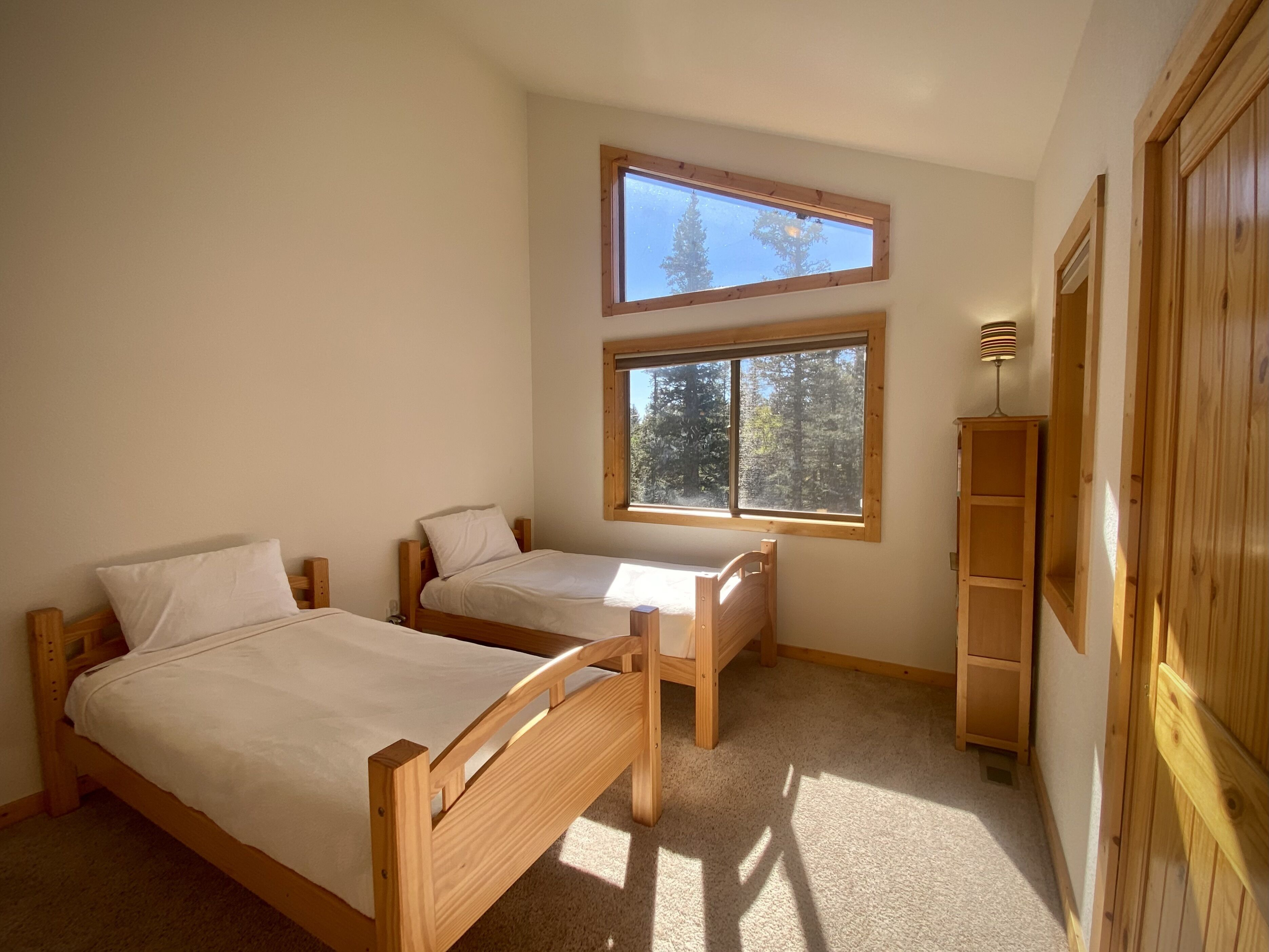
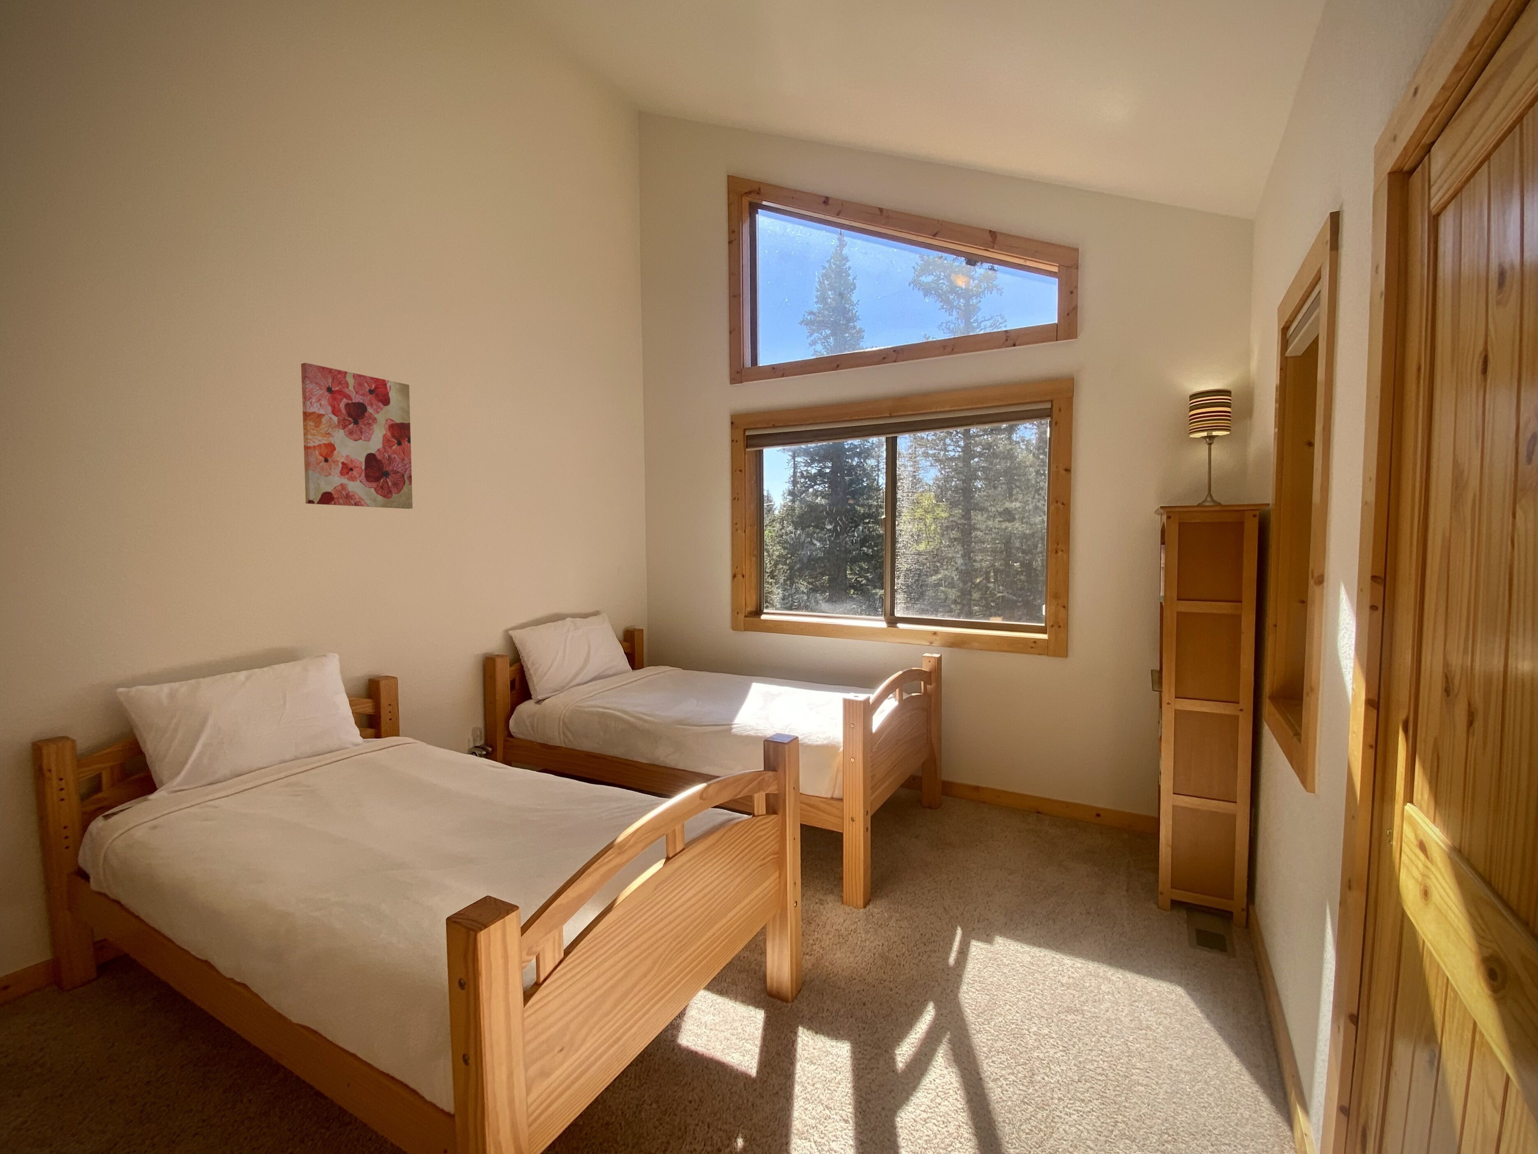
+ wall art [301,362,413,509]
